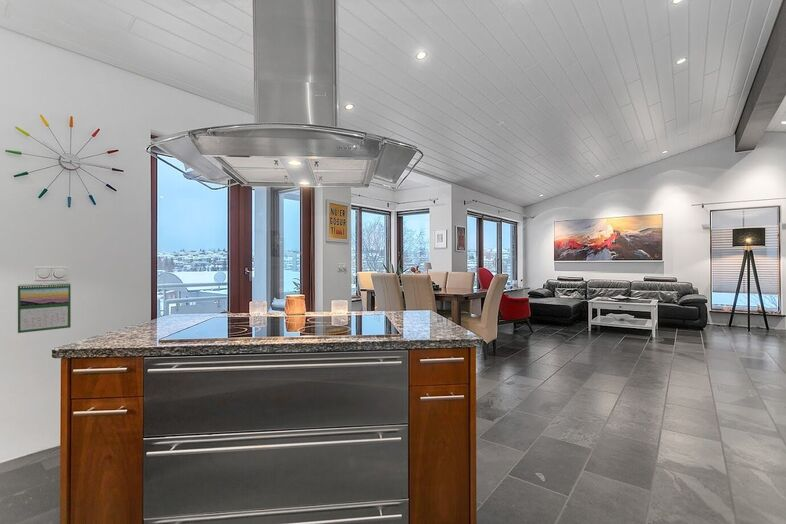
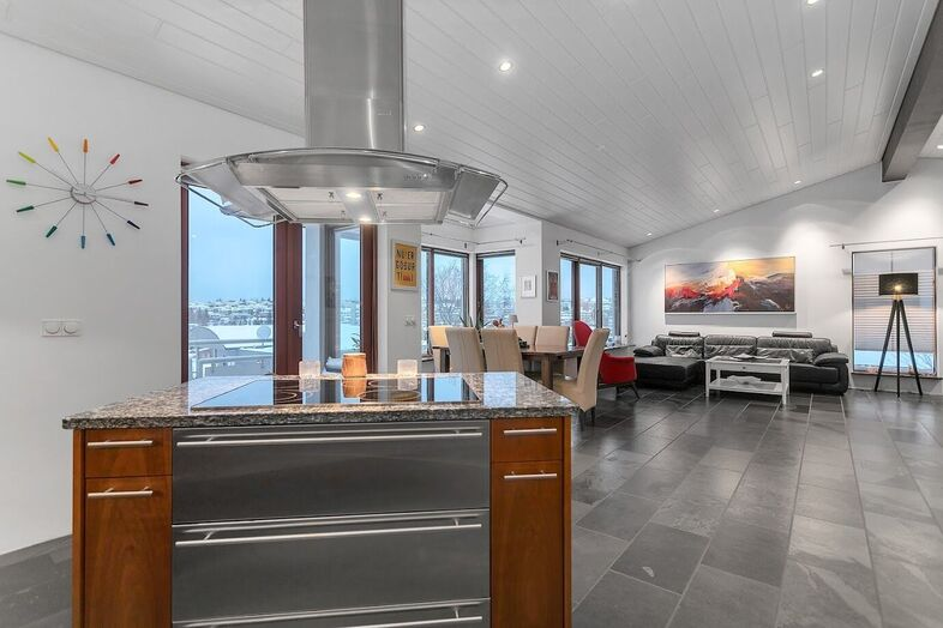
- calendar [17,282,72,334]
